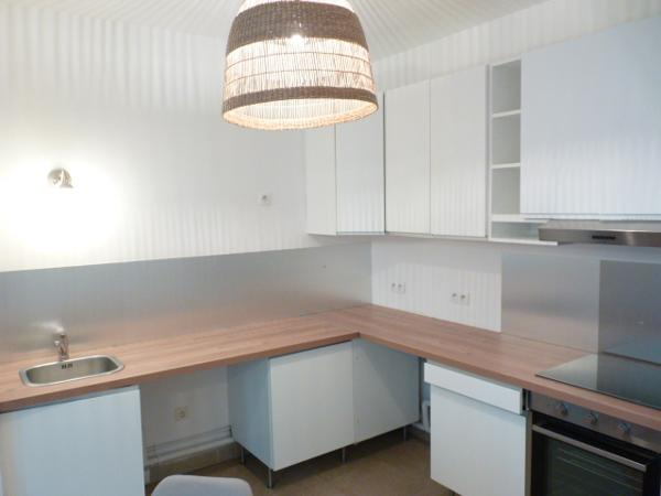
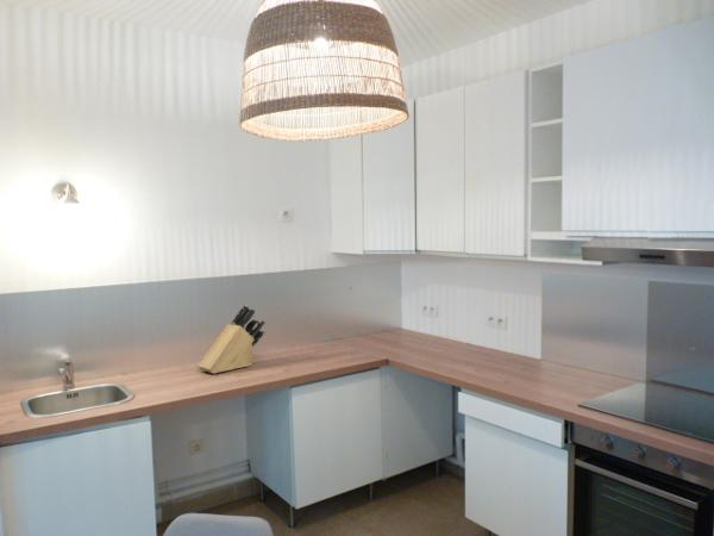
+ knife block [196,304,267,375]
